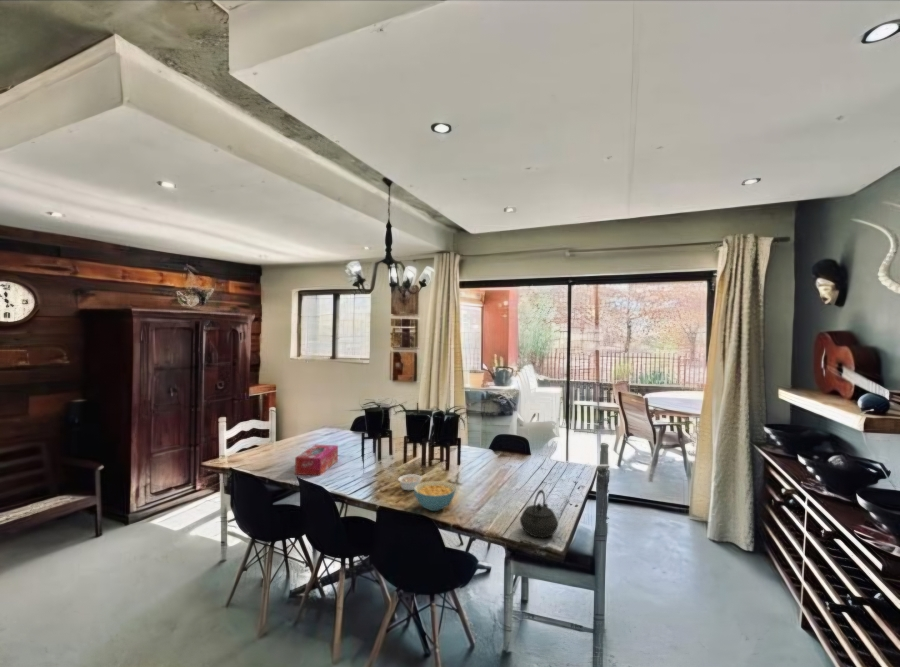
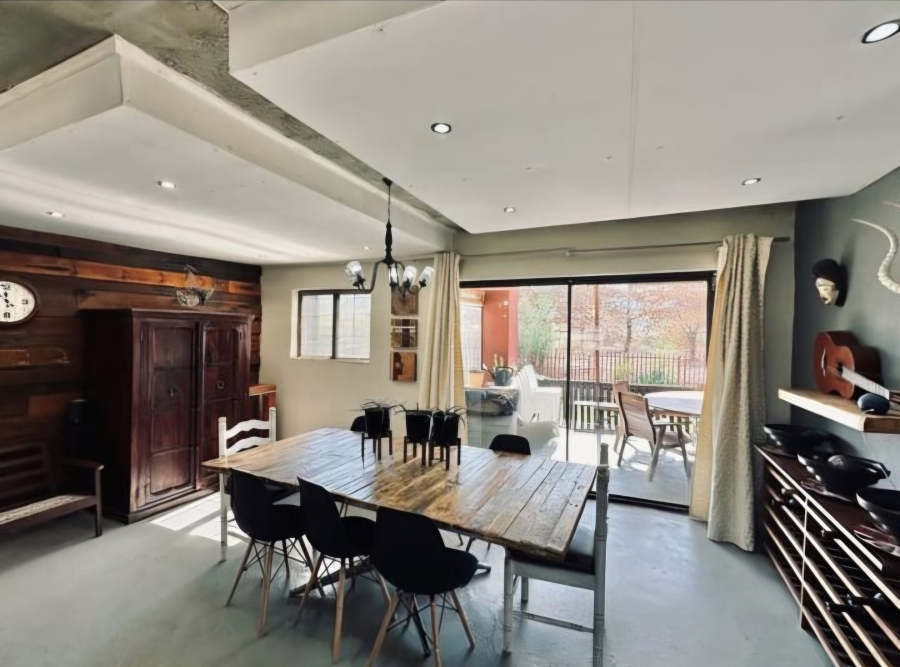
- cereal bowl [413,480,457,512]
- kettle [519,489,559,539]
- tissue box [294,444,339,476]
- legume [397,473,427,491]
